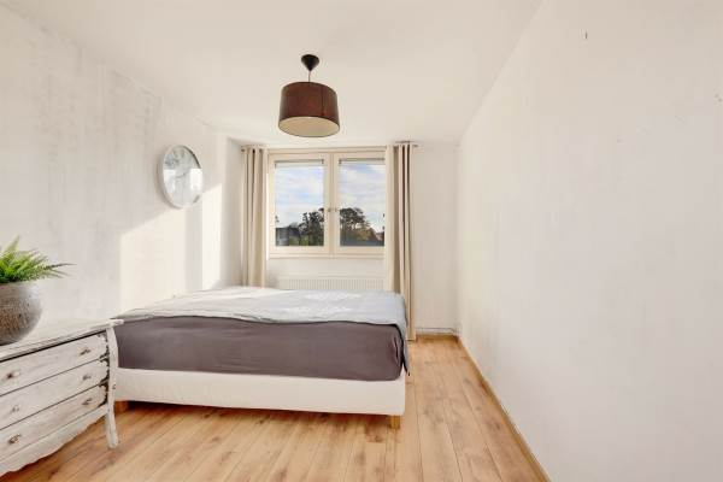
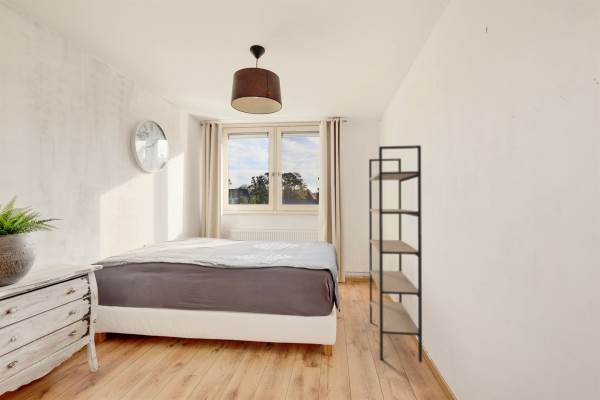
+ shelving unit [368,144,423,364]
